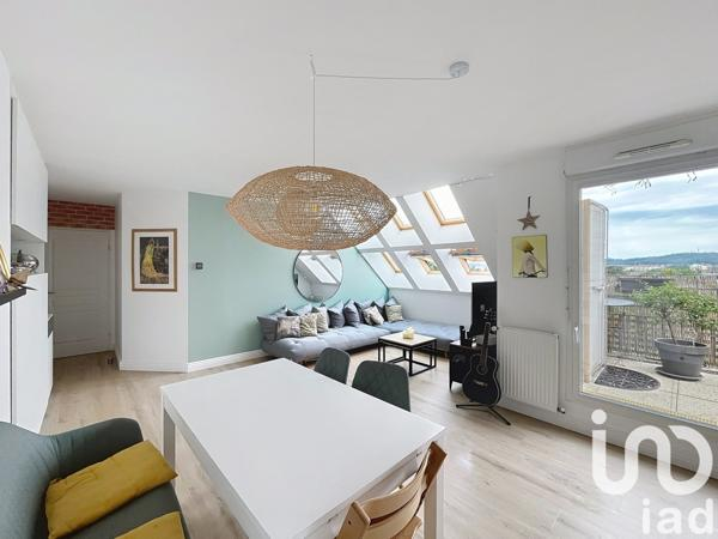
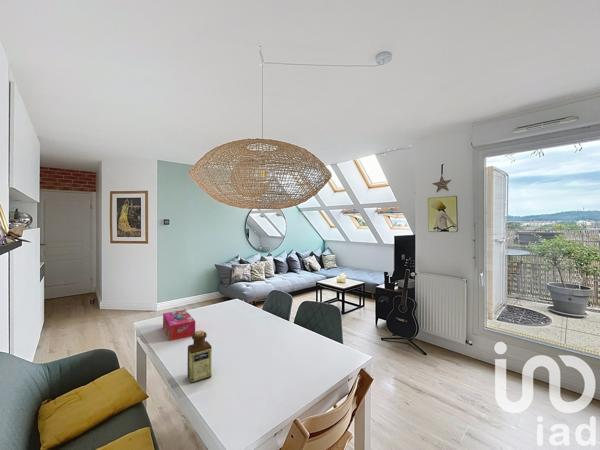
+ tissue box [162,309,196,342]
+ bottle [187,330,213,384]
